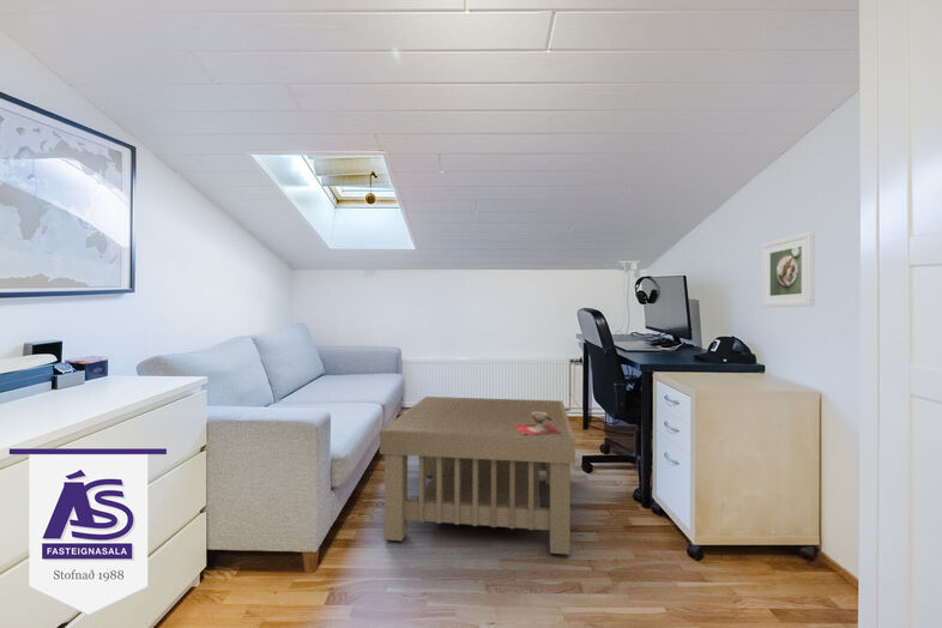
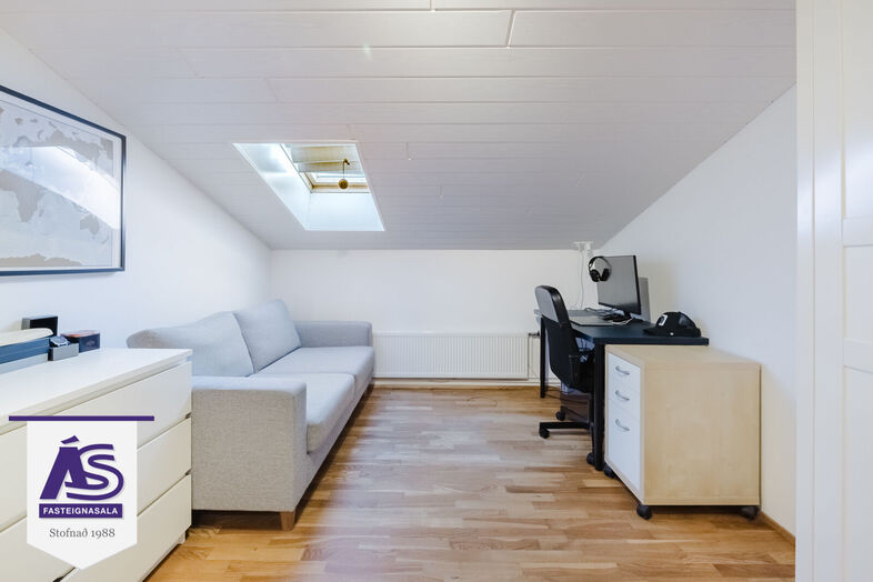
- coffee table [379,395,576,556]
- decorative bowl [514,412,561,435]
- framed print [761,230,816,308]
